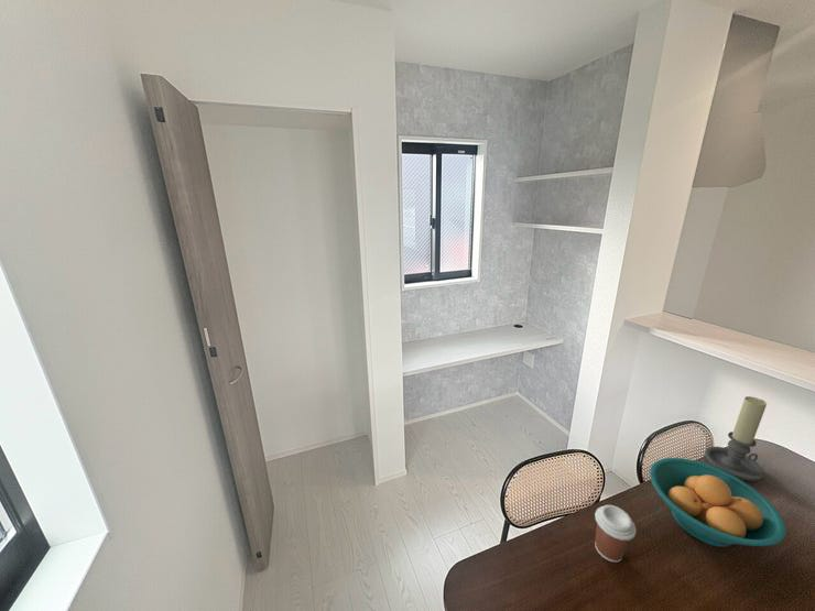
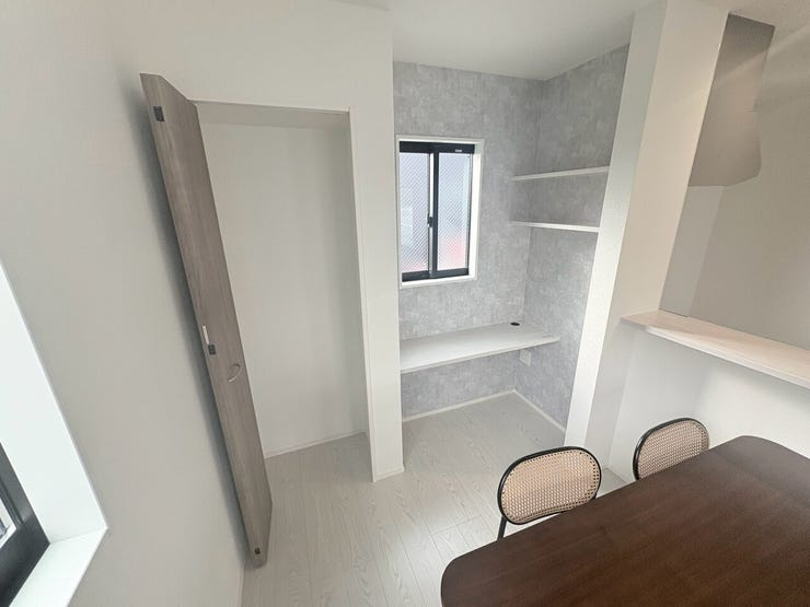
- fruit bowl [649,457,787,548]
- candle holder [704,395,768,482]
- coffee cup [594,504,638,564]
